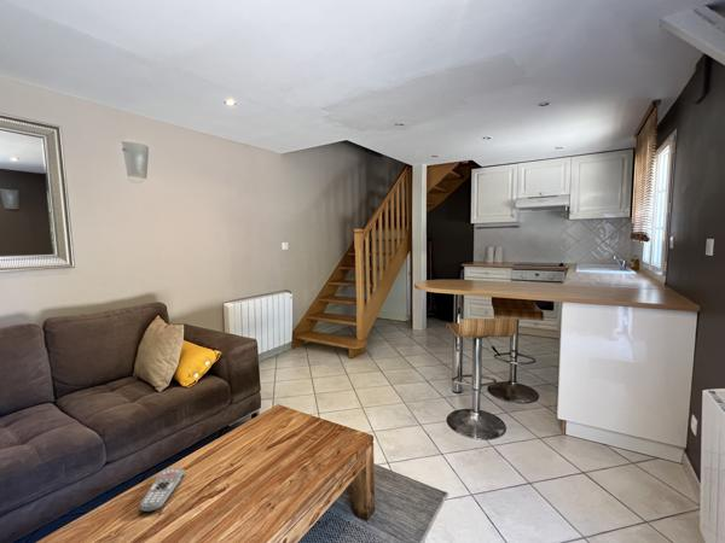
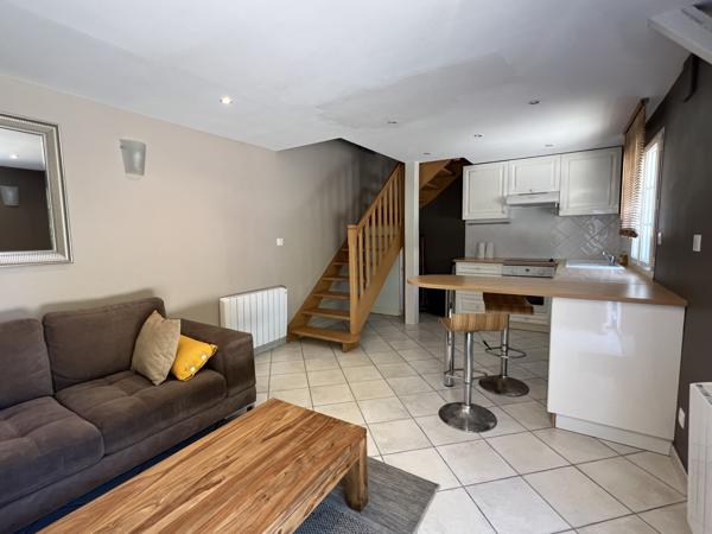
- remote control [138,467,186,513]
